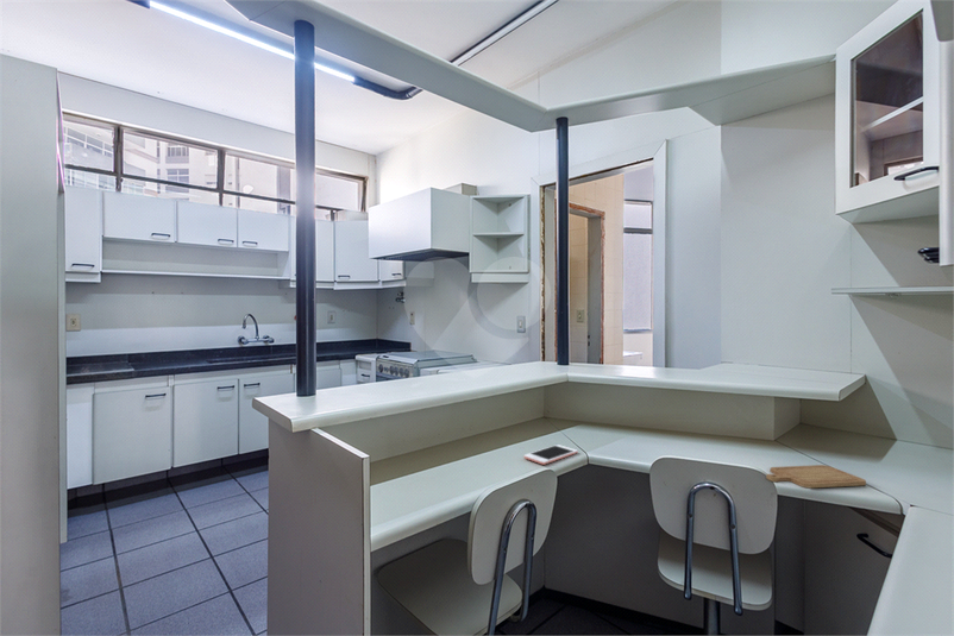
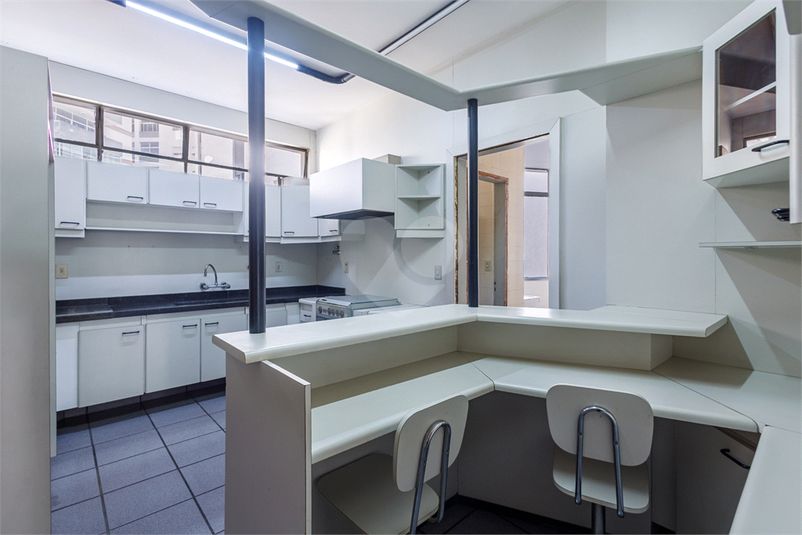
- cell phone [523,443,579,466]
- chopping board [765,464,867,490]
